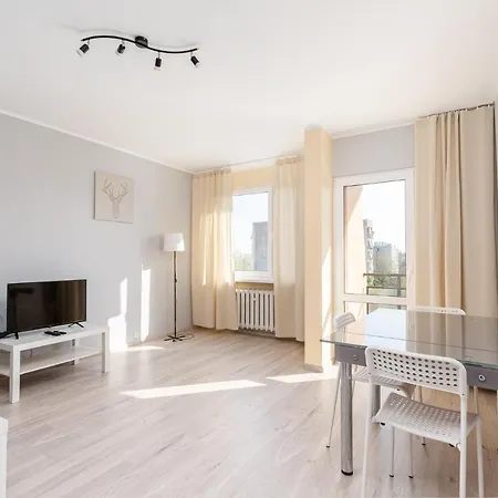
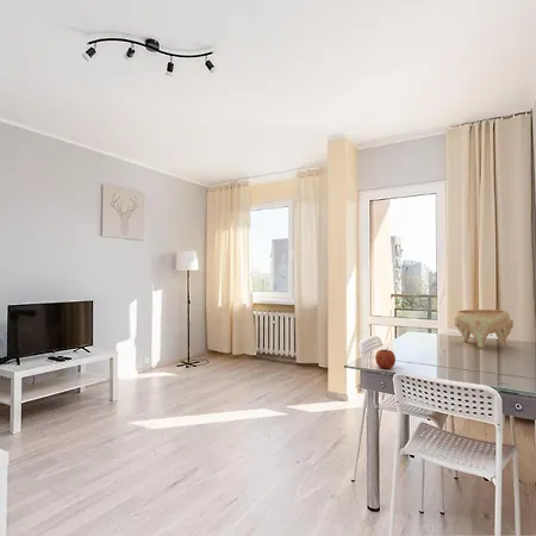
+ decorative bowl [454,308,515,349]
+ fruit [374,348,397,369]
